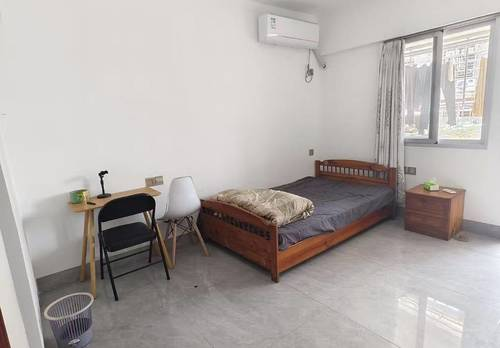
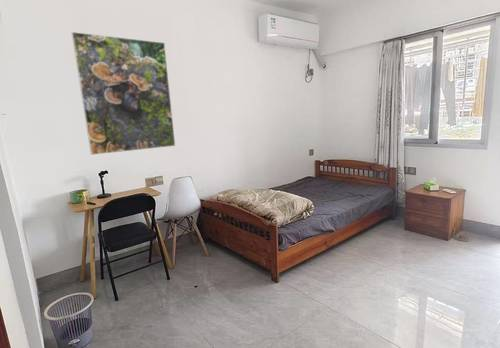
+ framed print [71,31,176,156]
